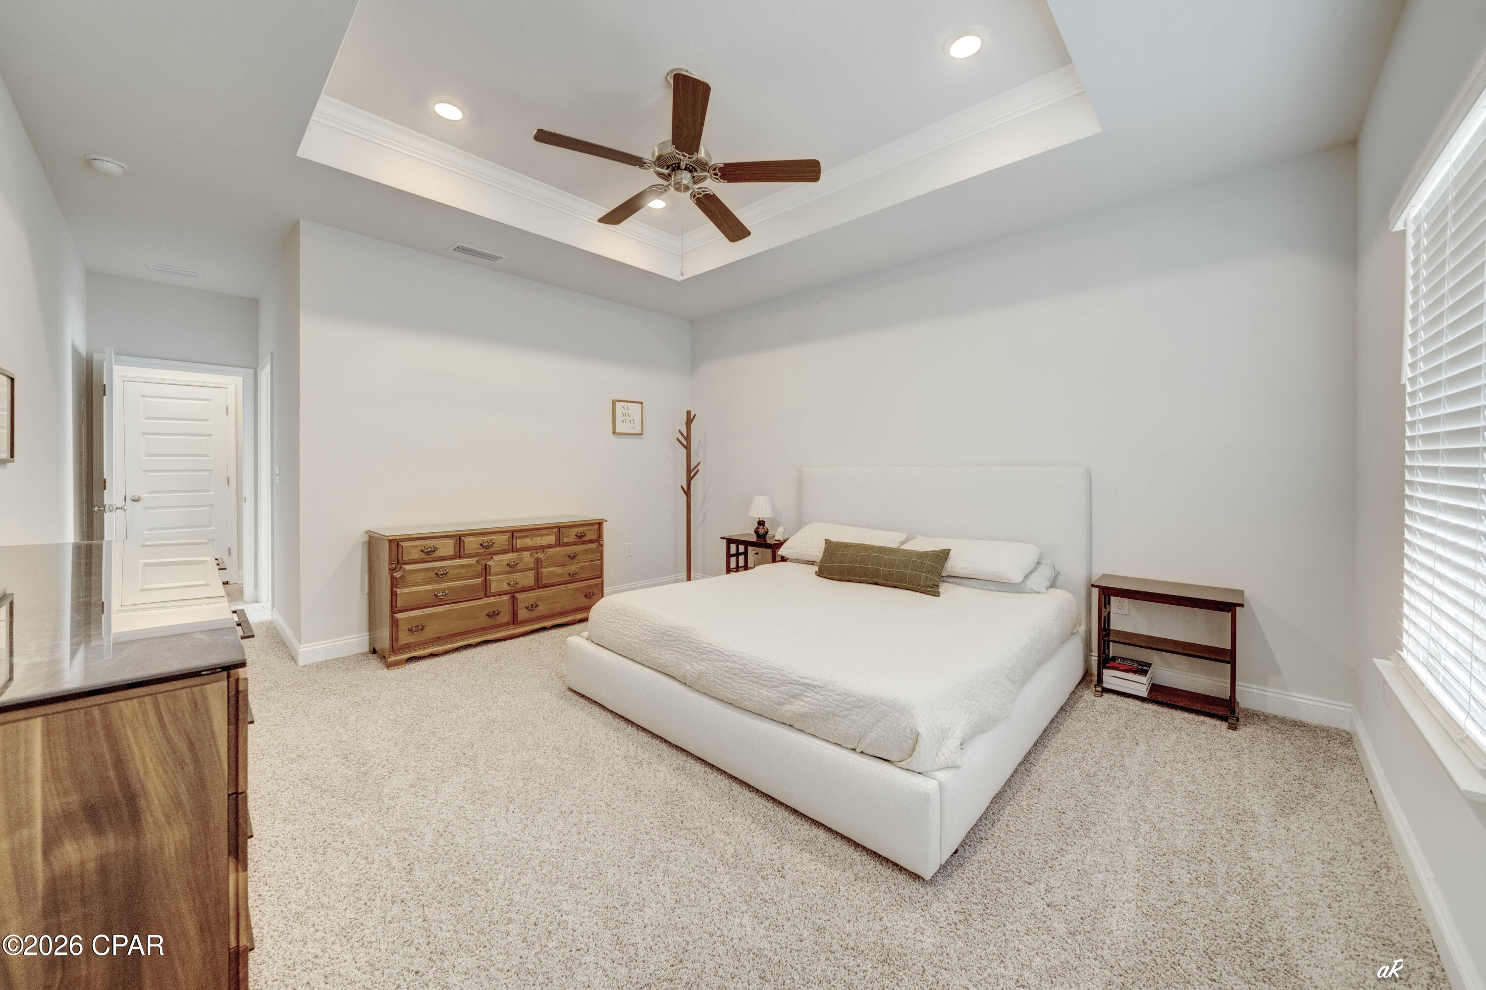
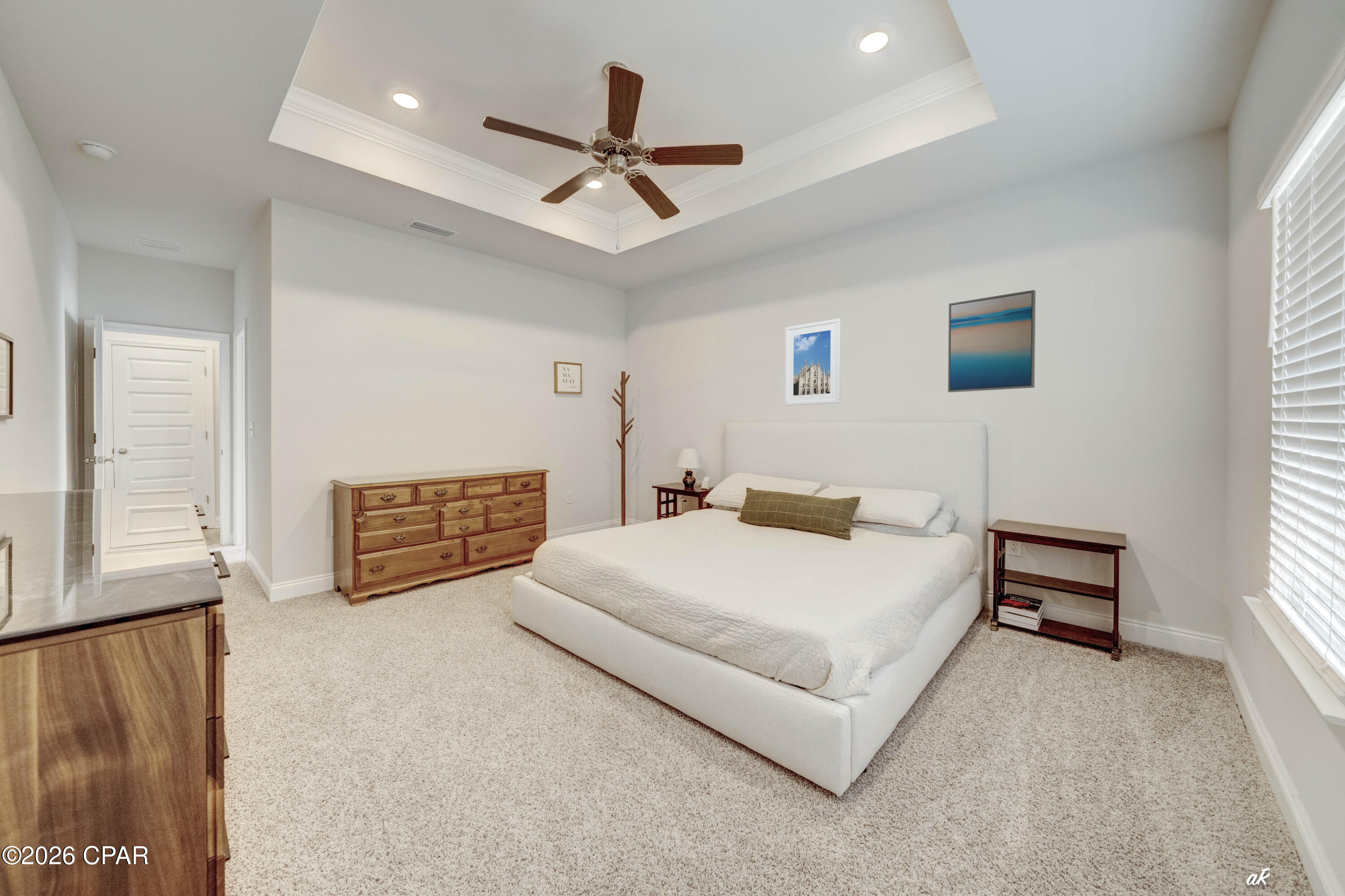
+ wall art [947,290,1036,393]
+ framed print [785,318,842,406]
